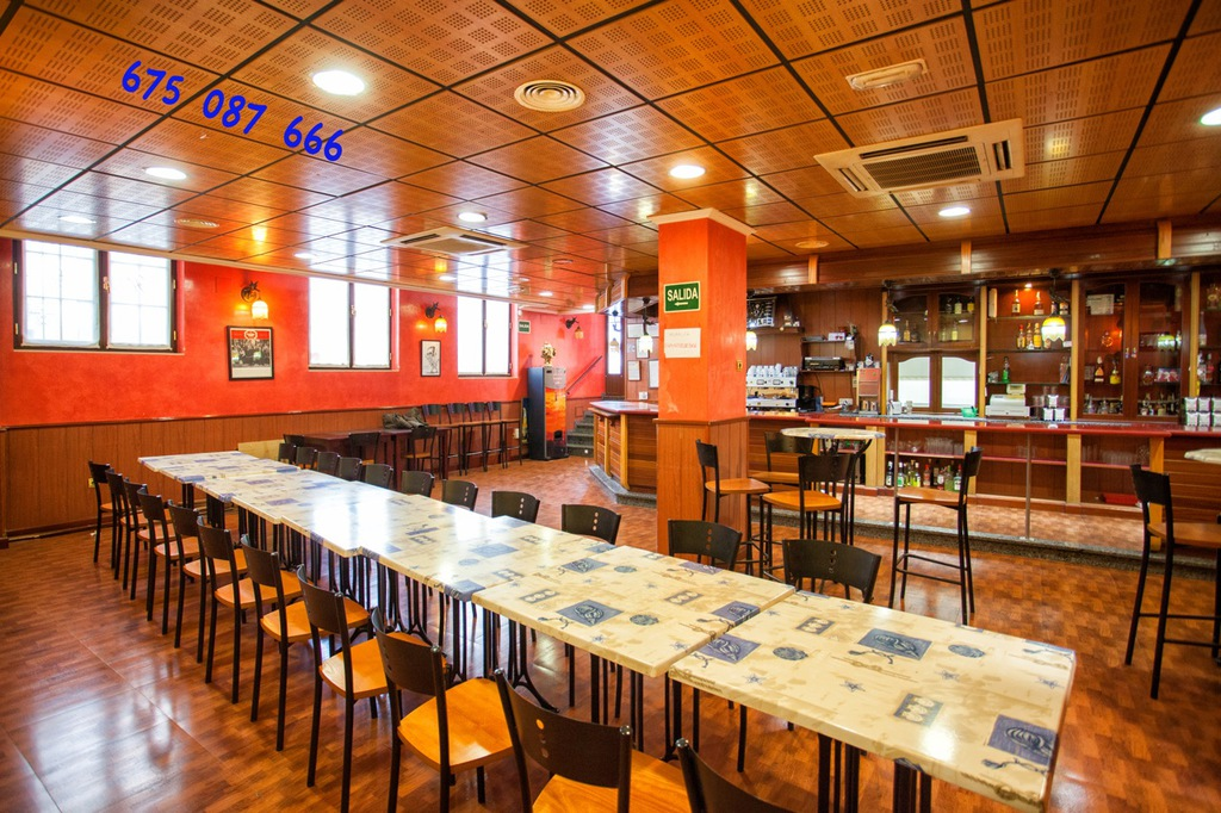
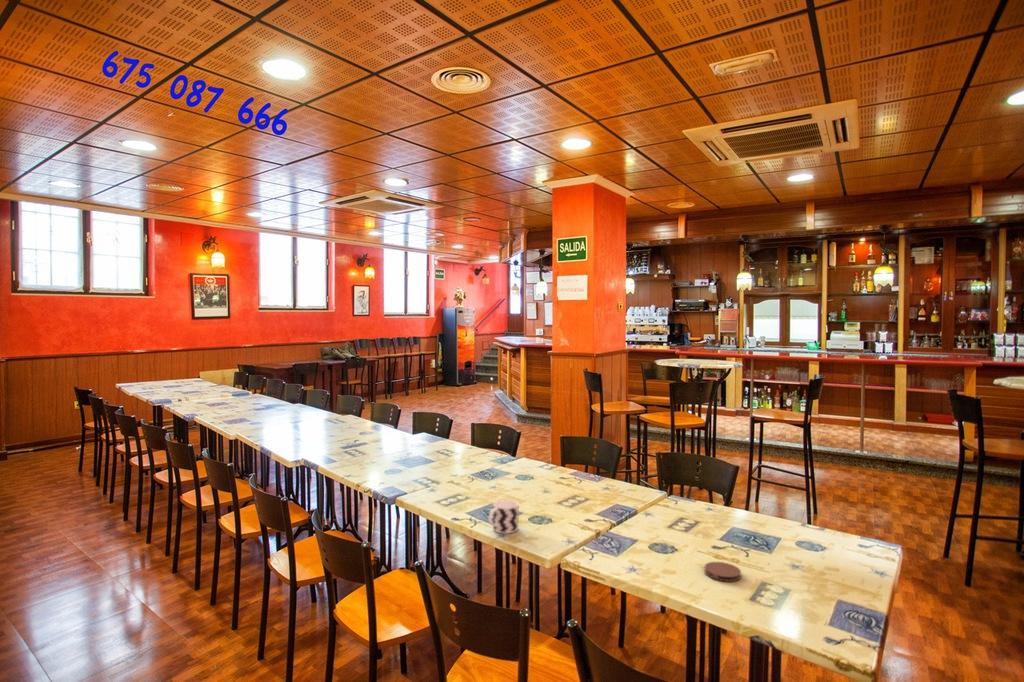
+ cup [488,499,519,534]
+ coaster [704,561,742,583]
